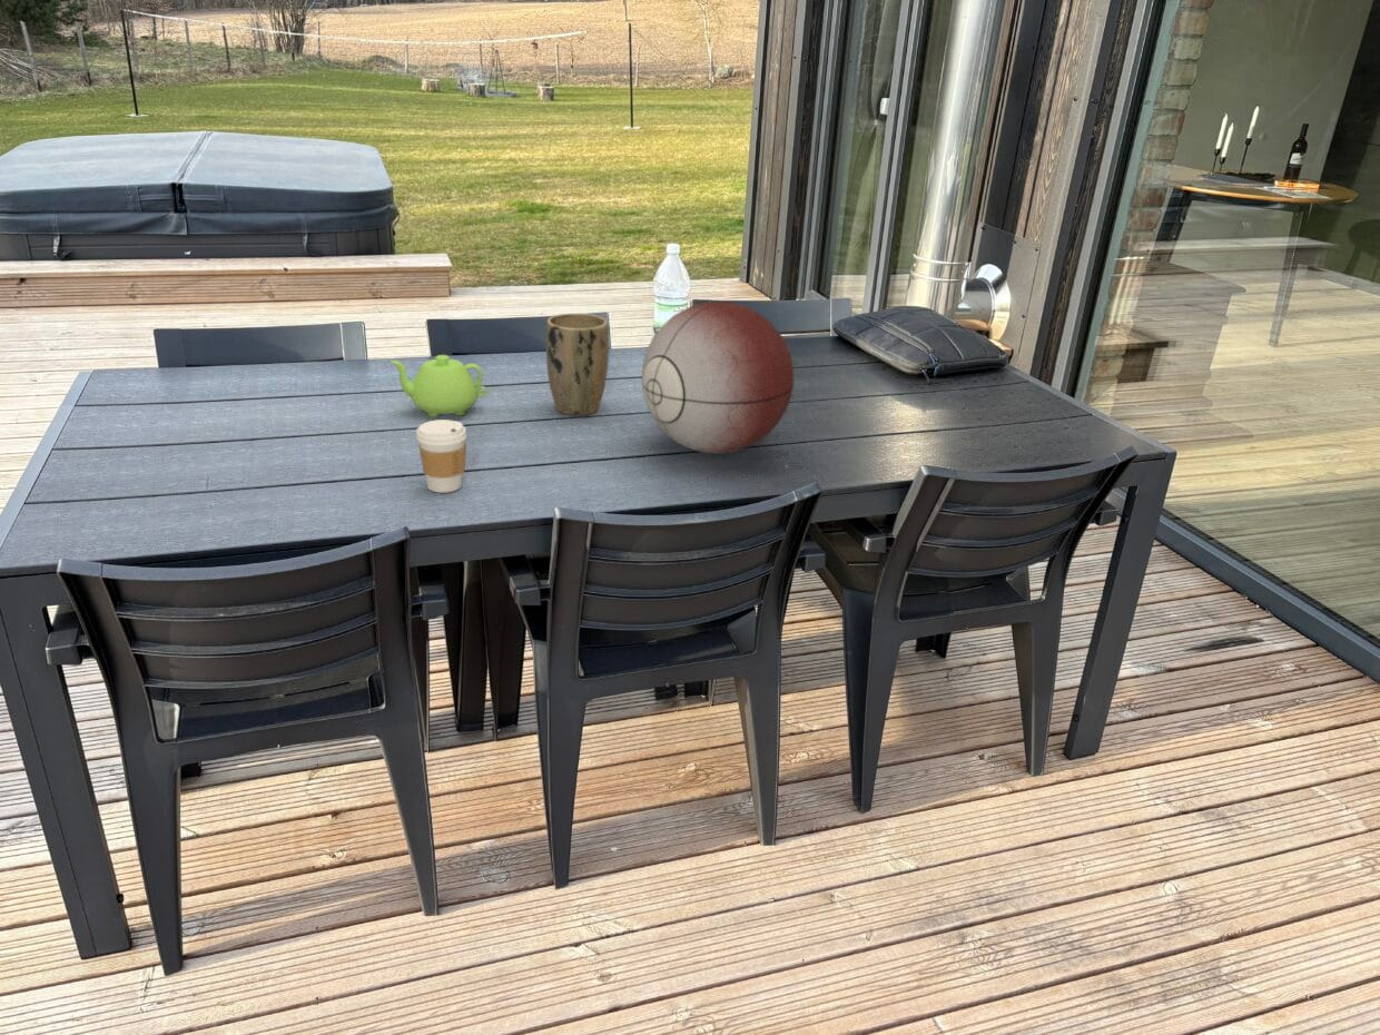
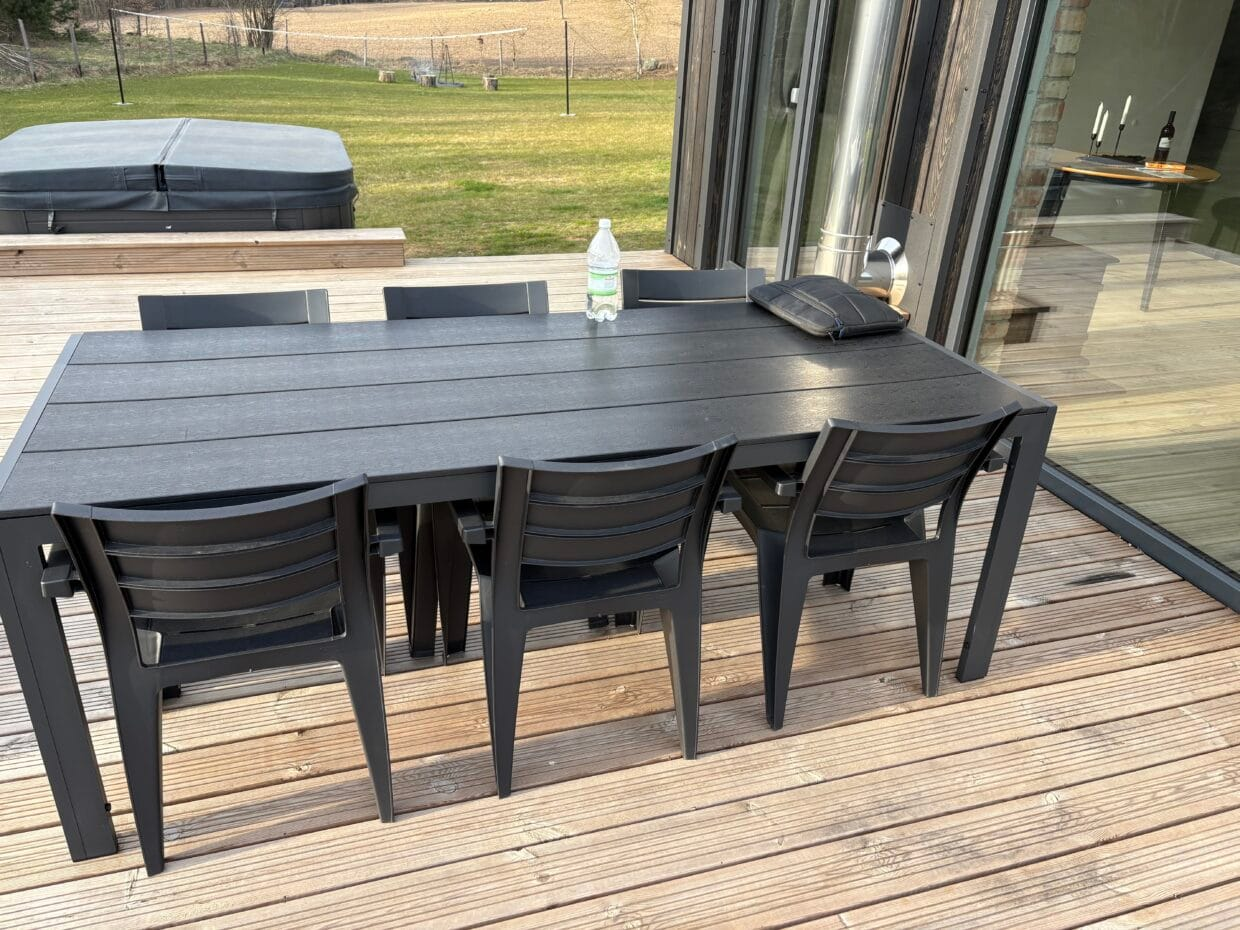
- teapot [388,354,487,418]
- plant pot [545,313,610,416]
- coffee cup [415,418,467,494]
- decorative orb [641,300,795,455]
